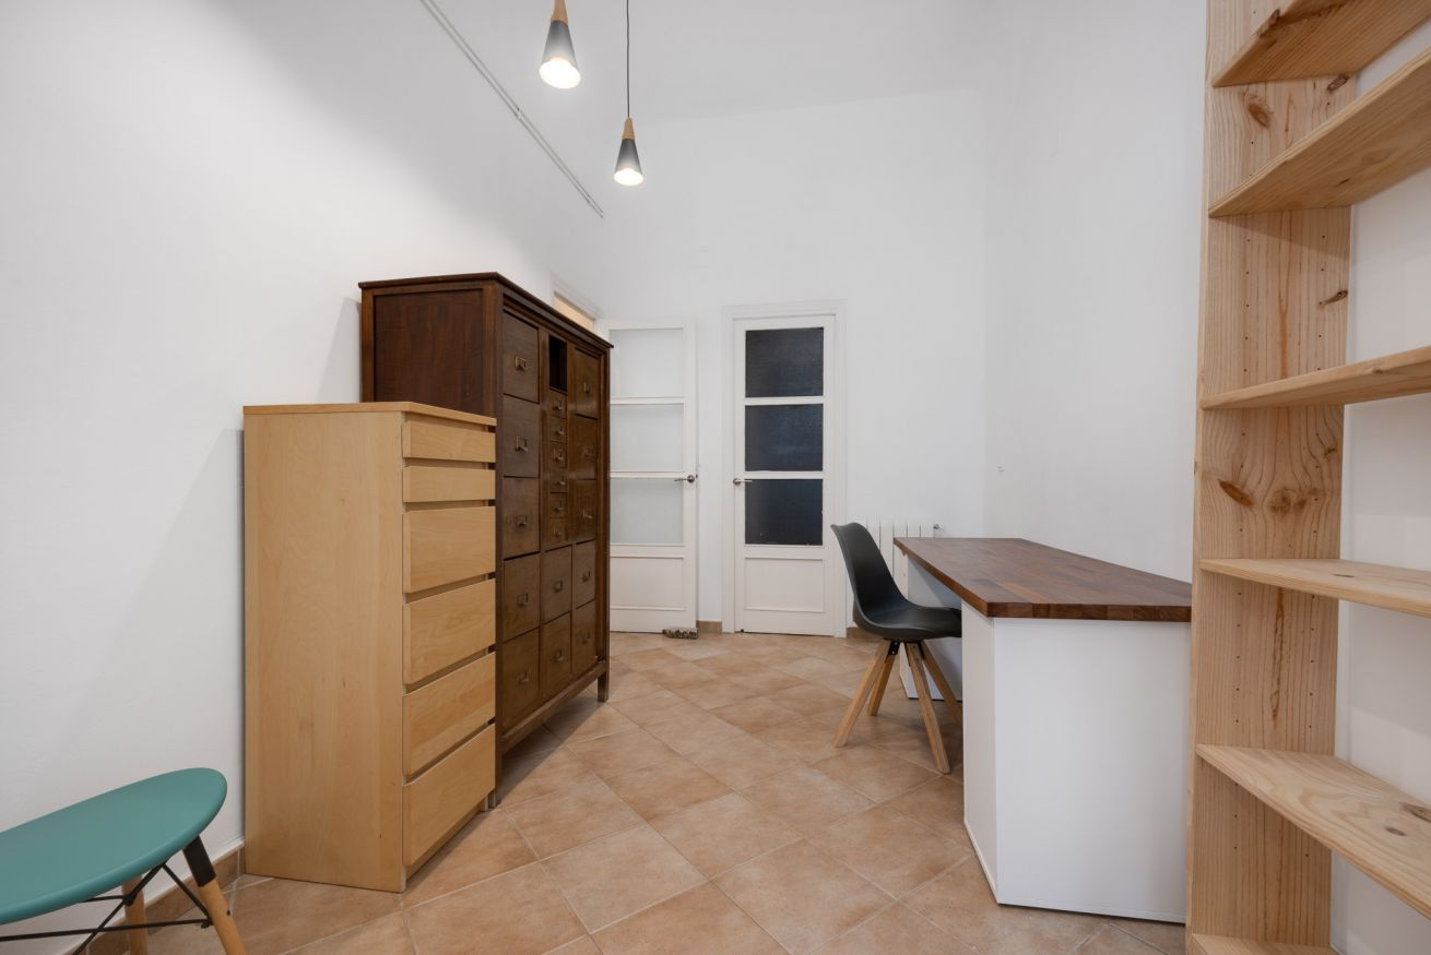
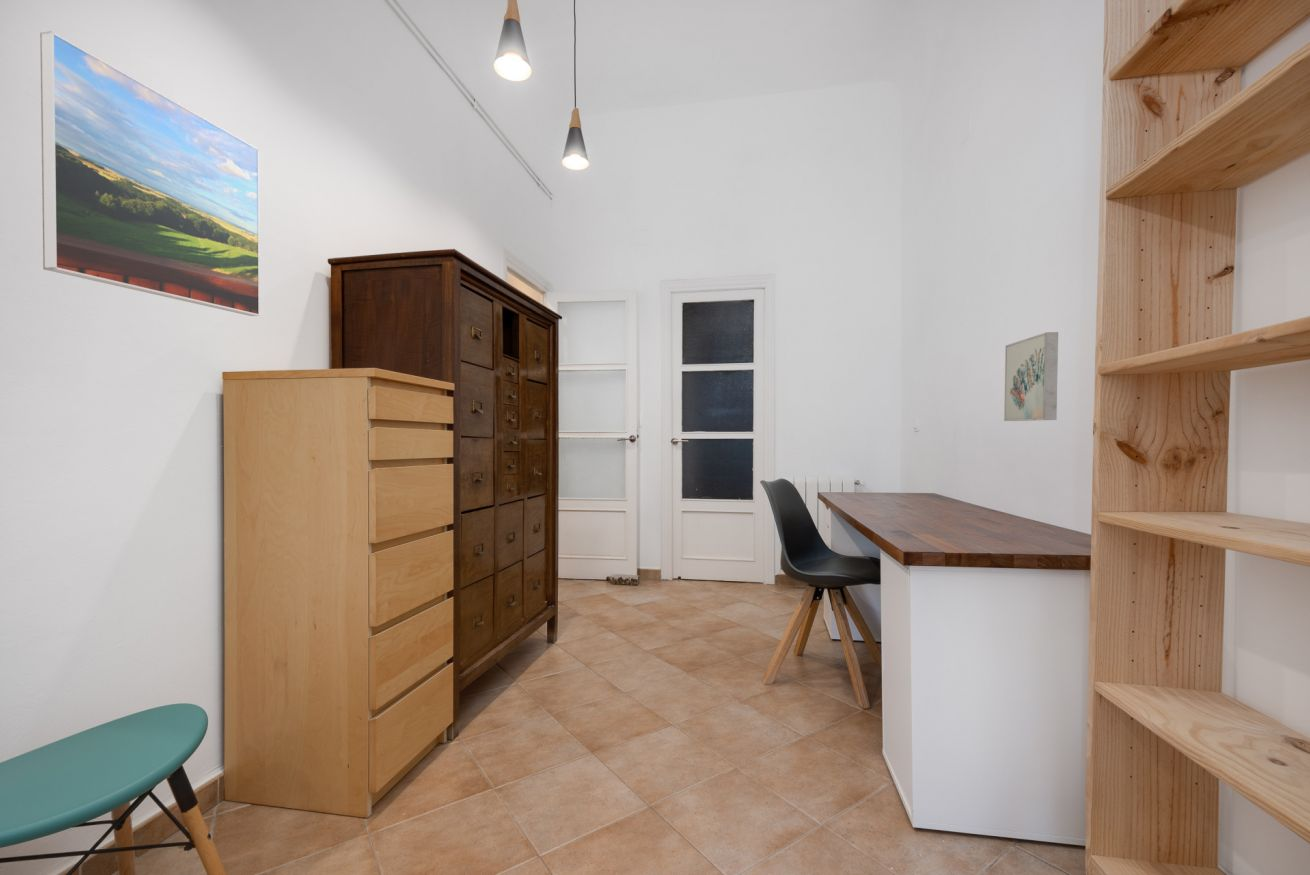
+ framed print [39,30,261,317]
+ wall art [1003,331,1059,422]
